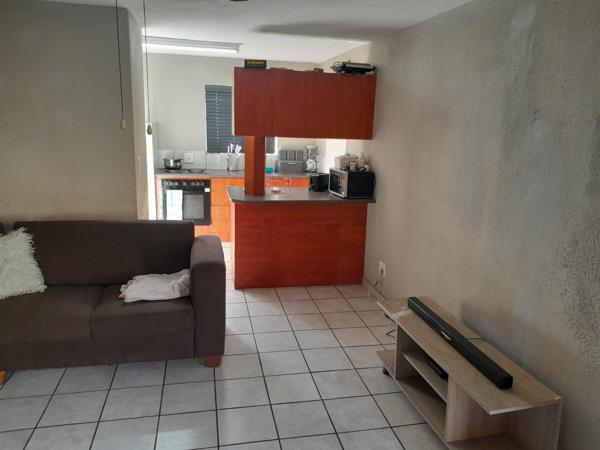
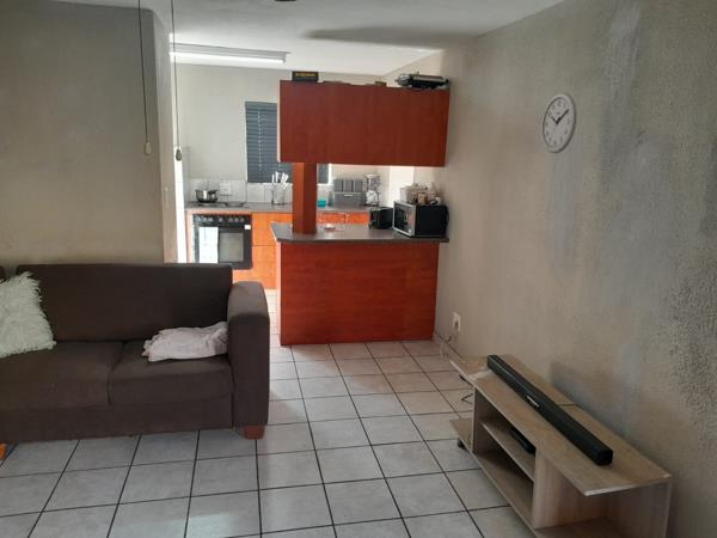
+ wall clock [540,91,577,154]
